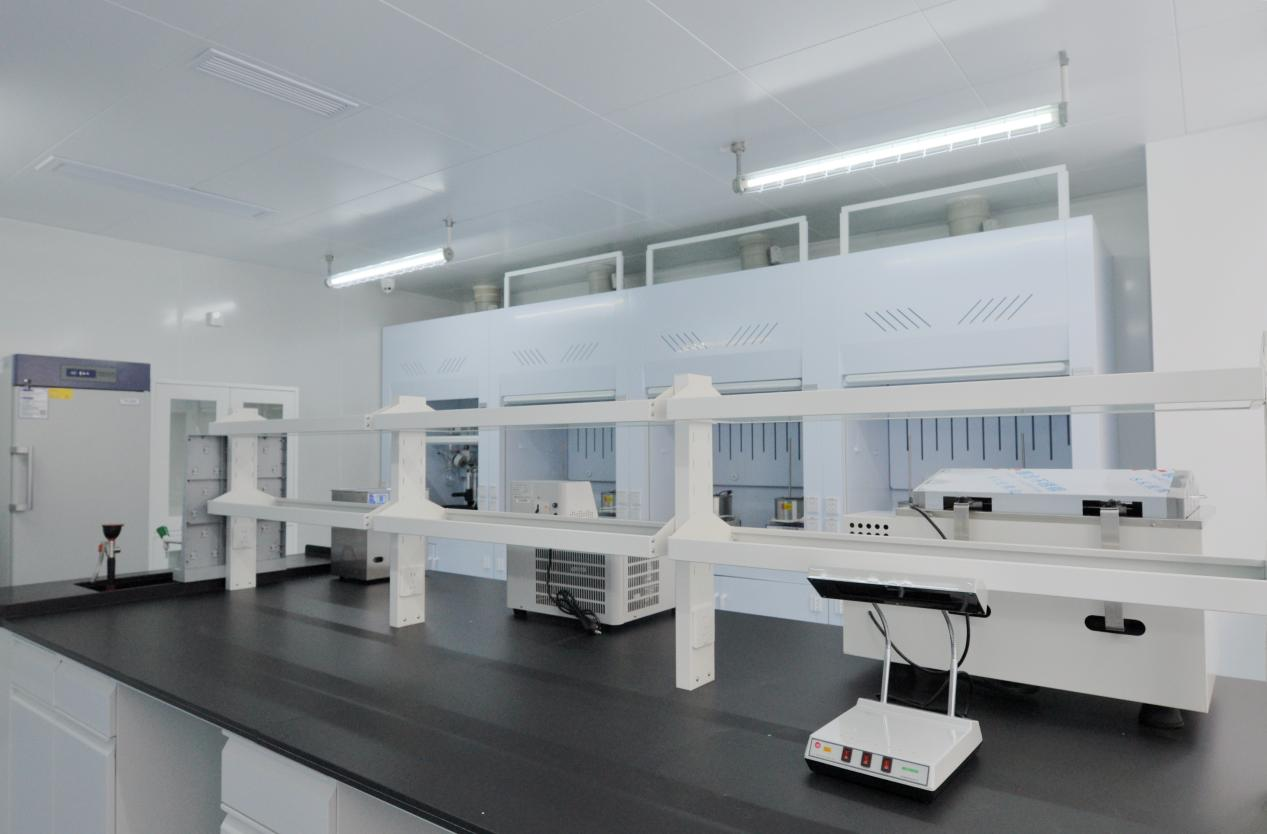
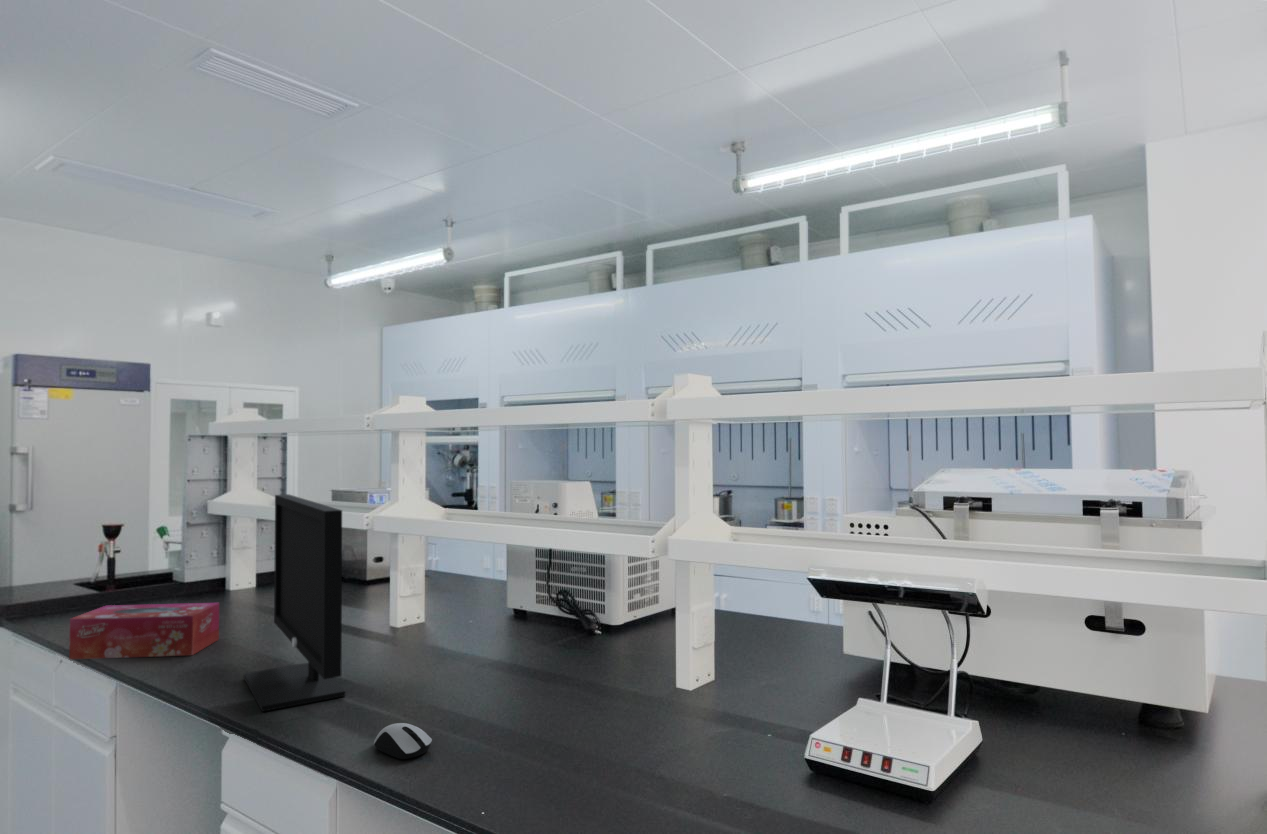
+ computer mouse [373,722,433,760]
+ tissue box [68,602,220,660]
+ monitor [243,493,346,713]
